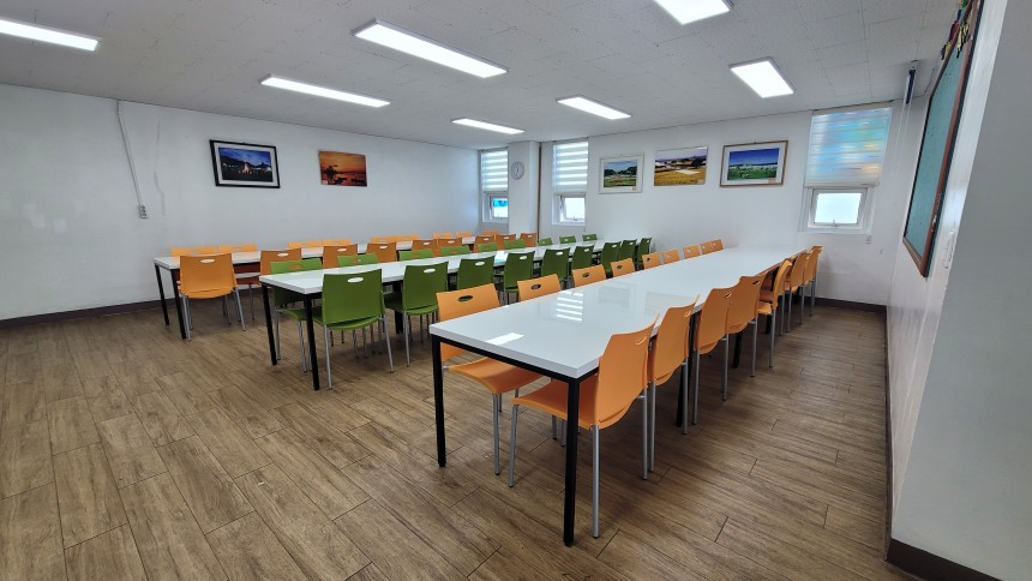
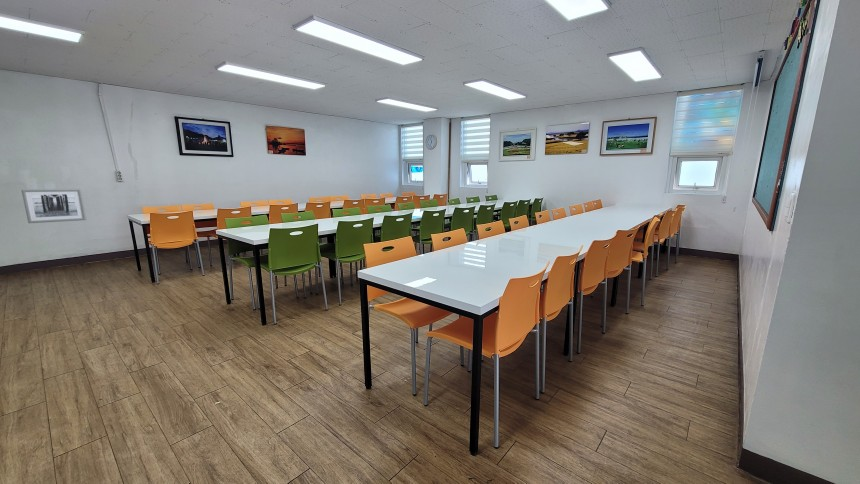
+ wall art [20,188,87,224]
